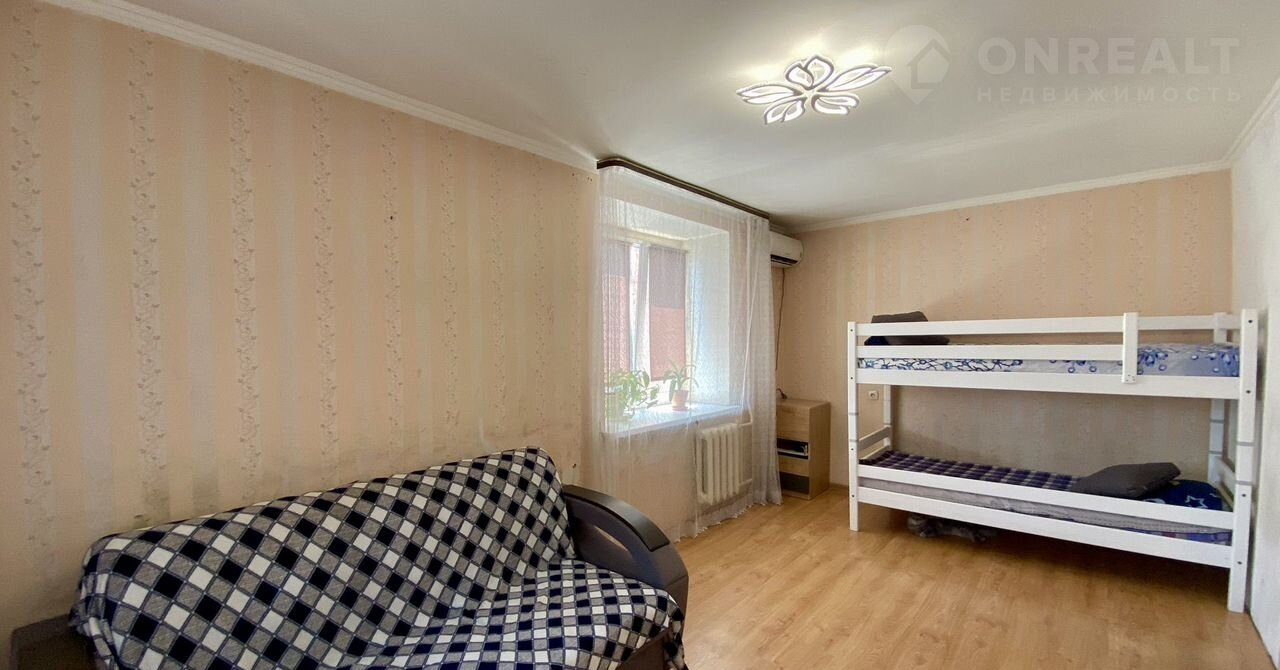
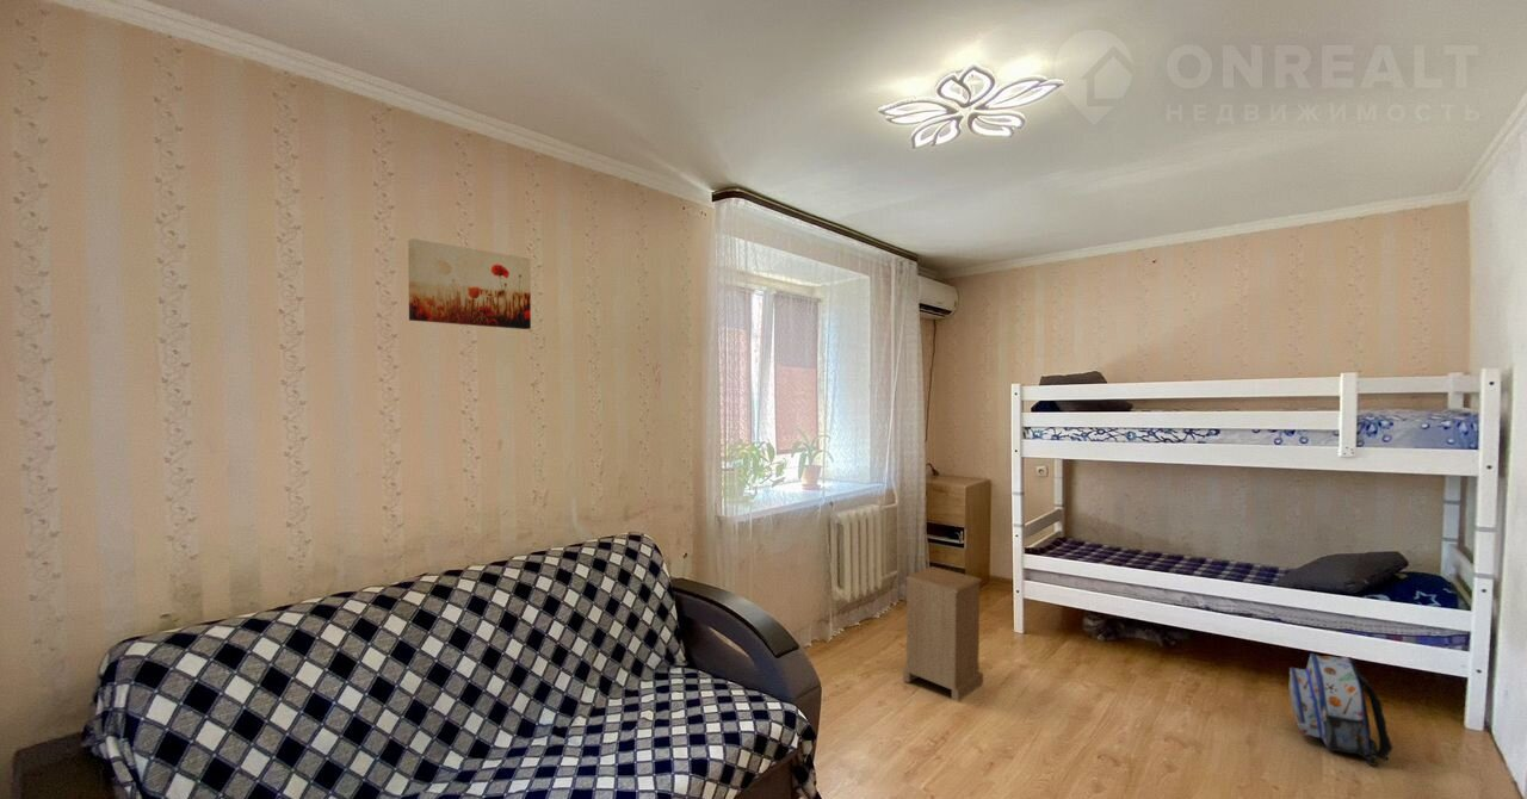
+ nightstand [902,565,984,704]
+ wall art [407,237,532,330]
+ backpack [1288,652,1393,767]
